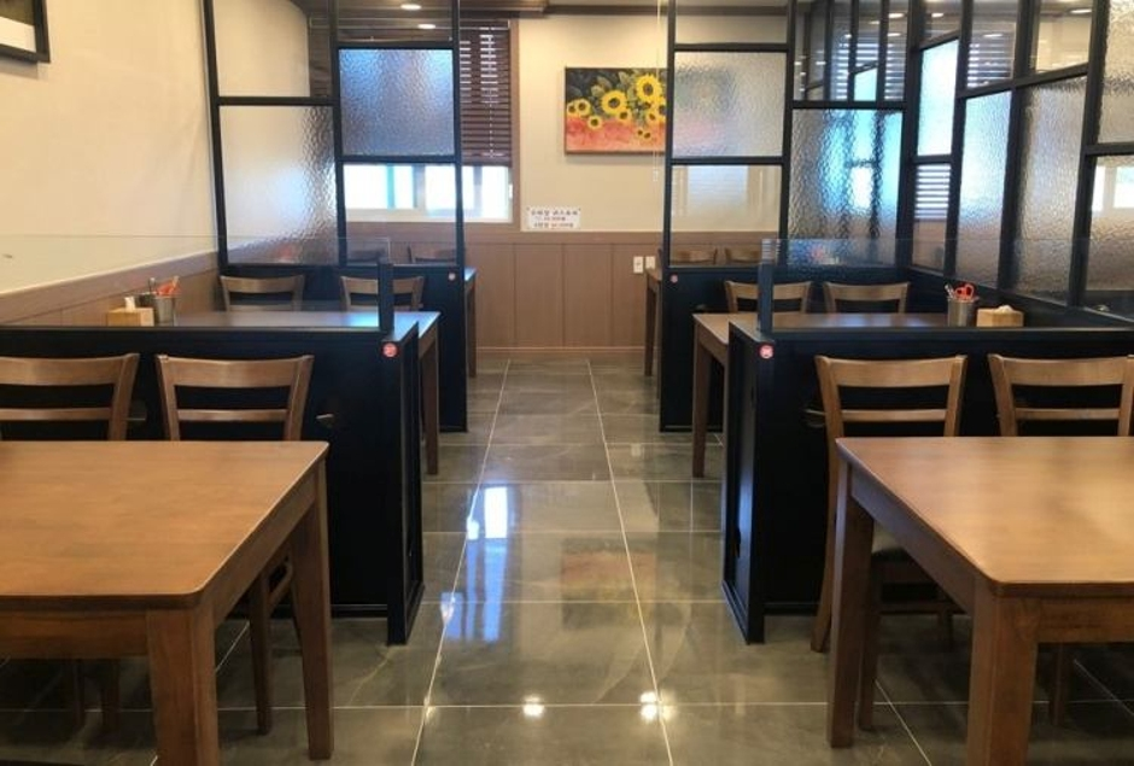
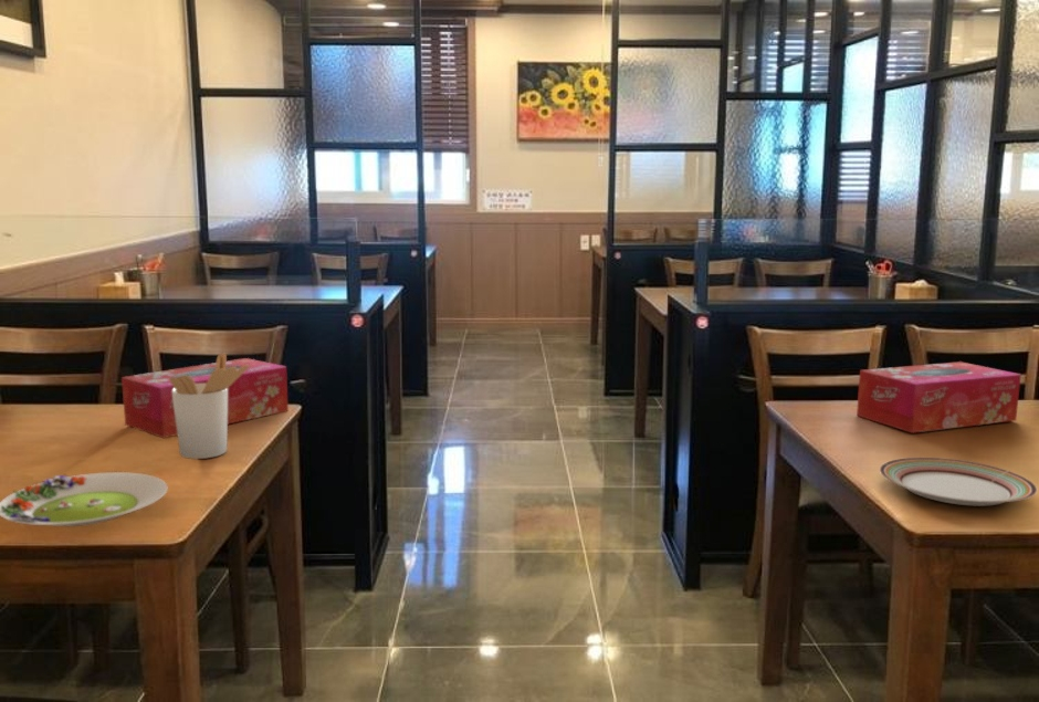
+ tissue box [856,360,1022,434]
+ tissue box [120,357,290,439]
+ salad plate [0,471,168,527]
+ utensil holder [170,352,249,460]
+ plate [879,457,1038,507]
